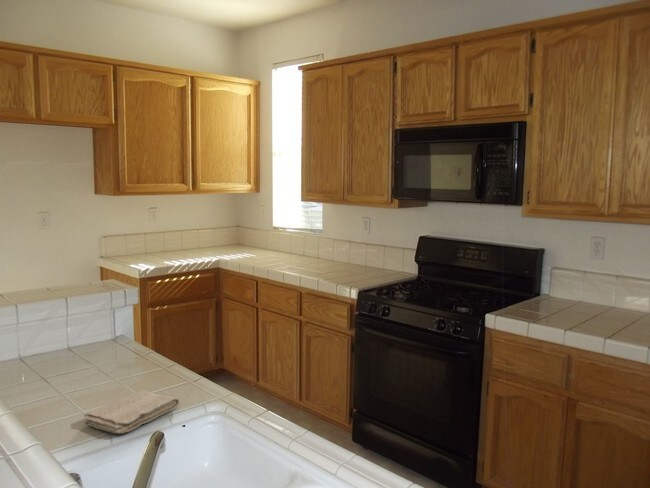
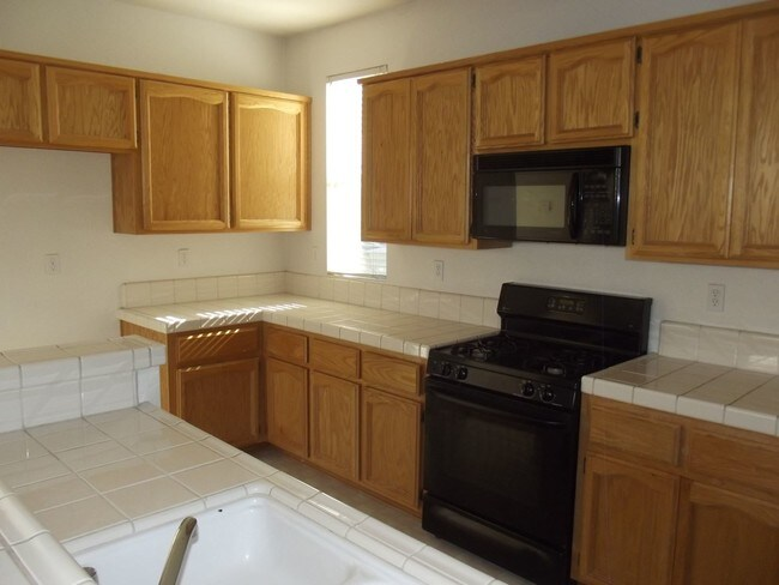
- washcloth [83,390,180,435]
